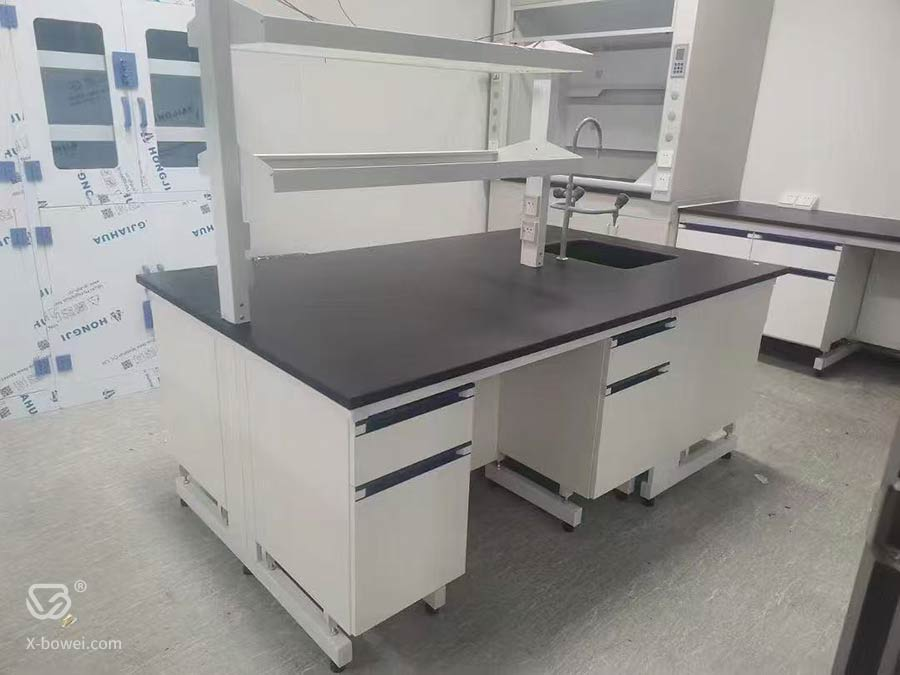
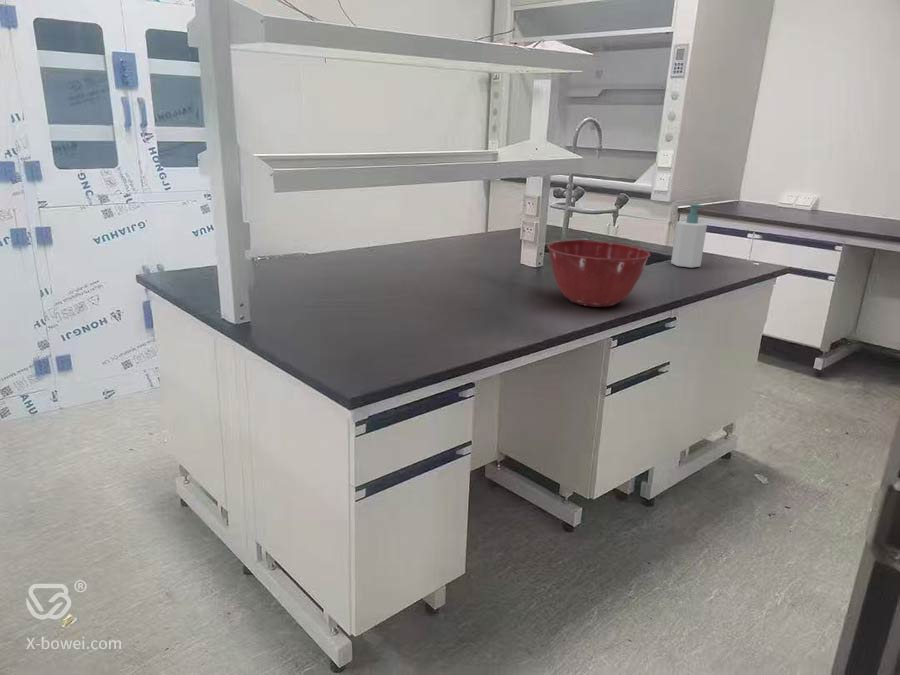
+ soap bottle [670,203,708,269]
+ mixing bowl [547,240,651,308]
